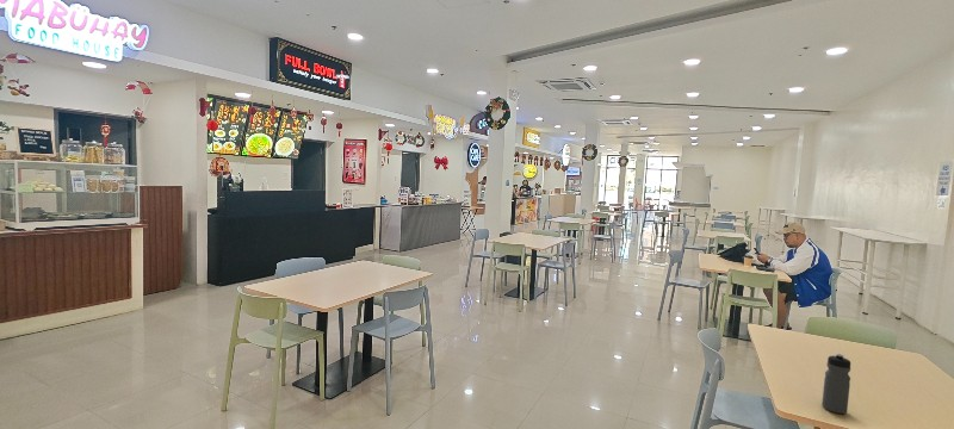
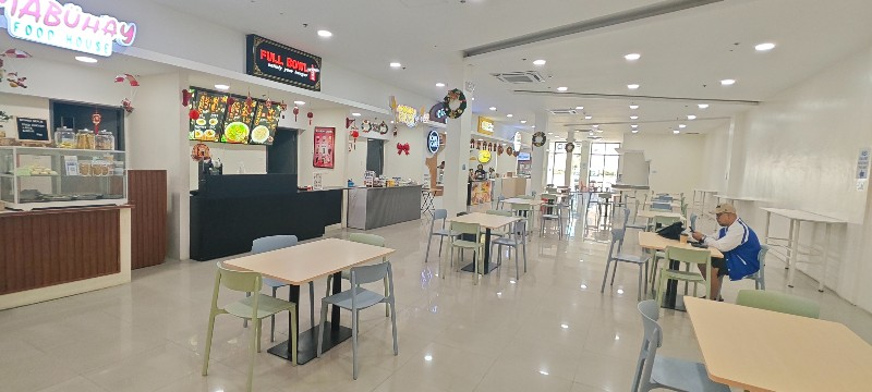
- water bottle [820,353,851,415]
